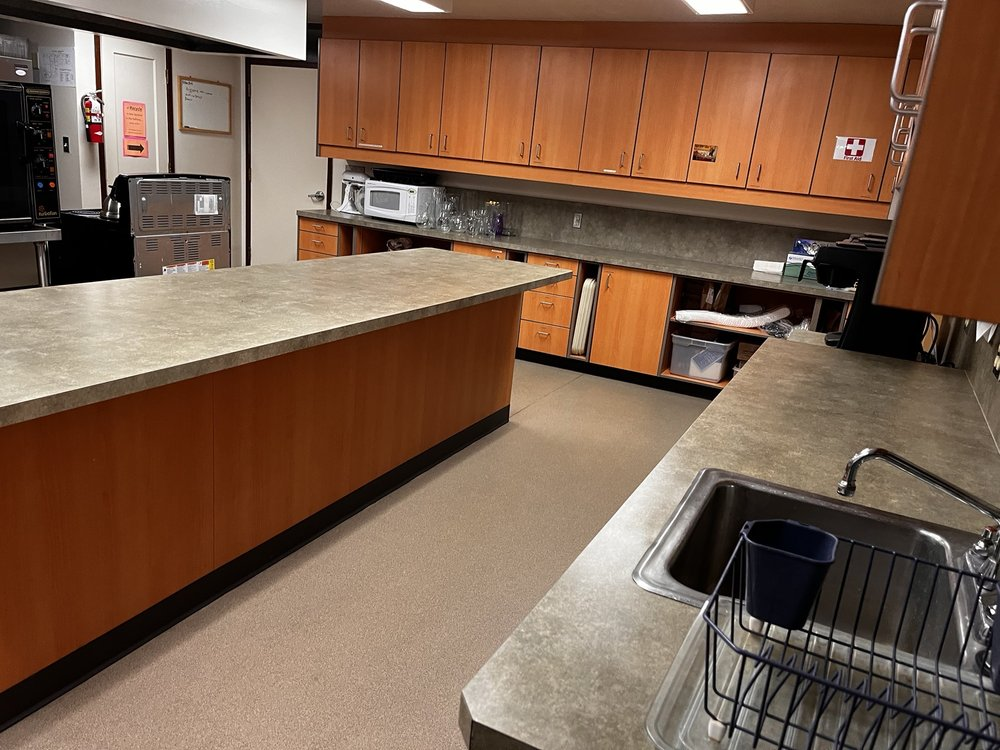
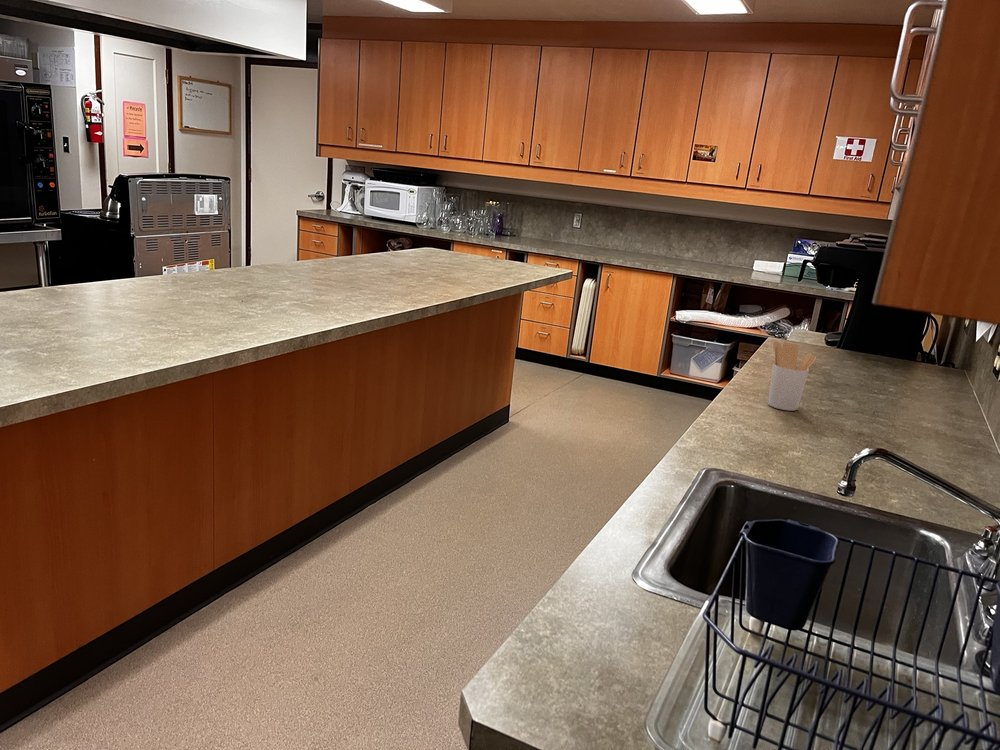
+ utensil holder [767,340,818,412]
